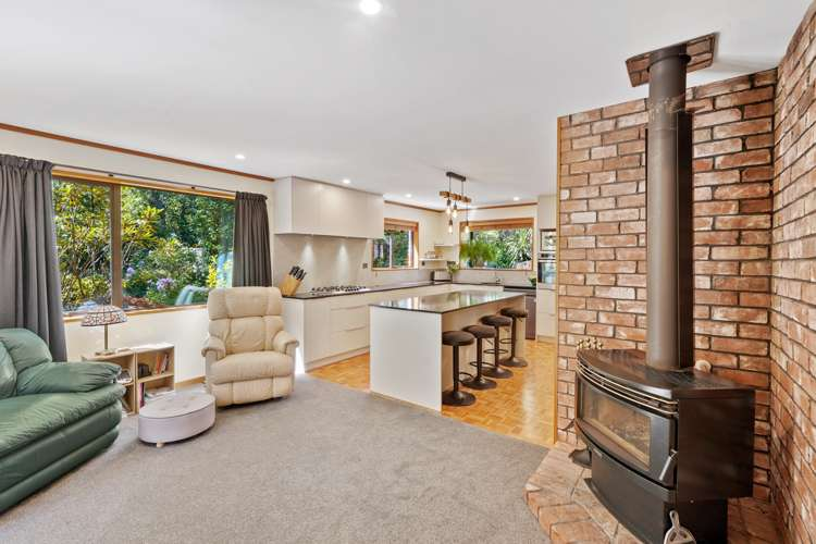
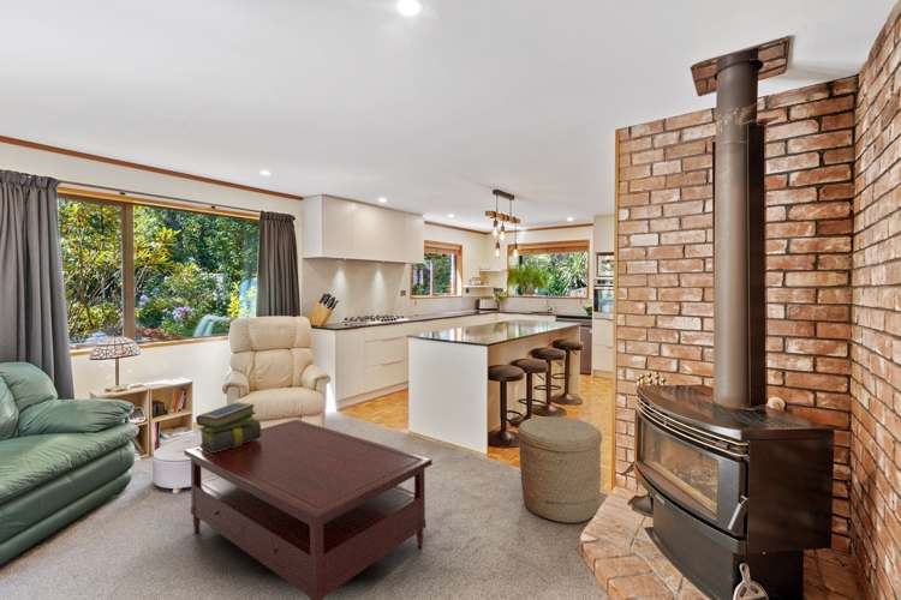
+ stack of books [195,401,262,452]
+ coffee table [183,419,434,600]
+ basket [517,415,603,524]
